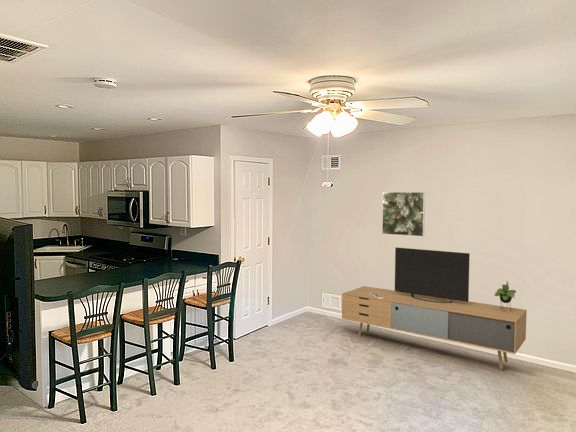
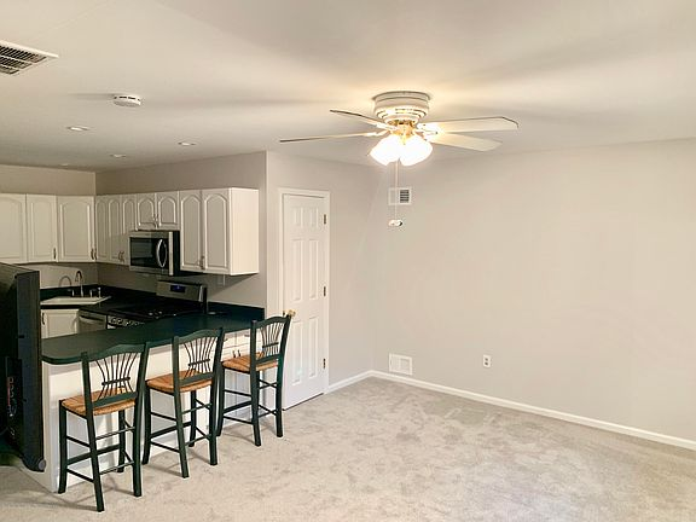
- media console [341,246,528,370]
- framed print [381,191,426,238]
